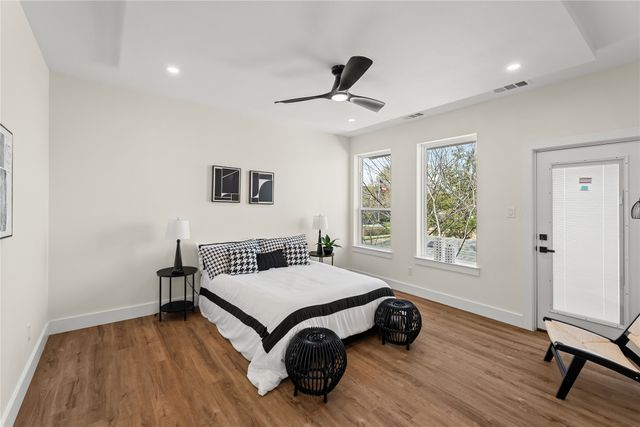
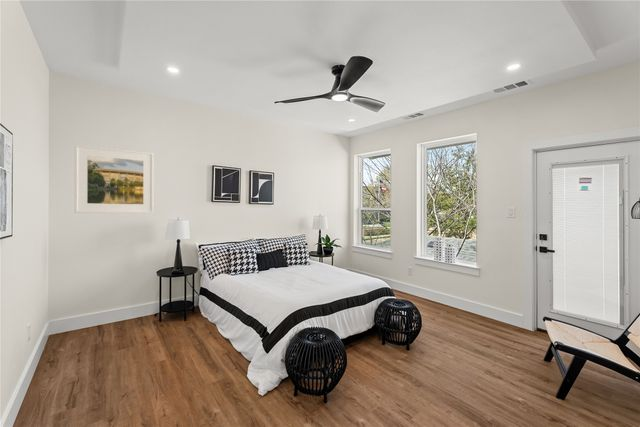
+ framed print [74,143,155,214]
